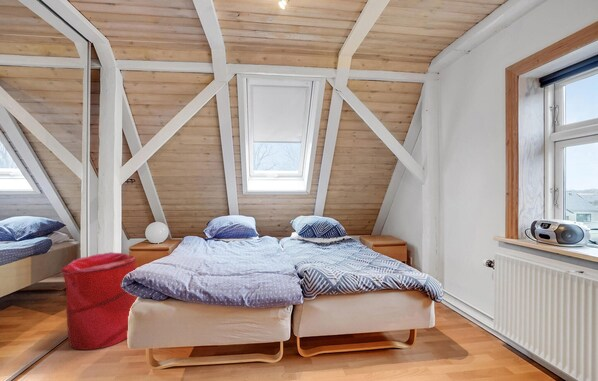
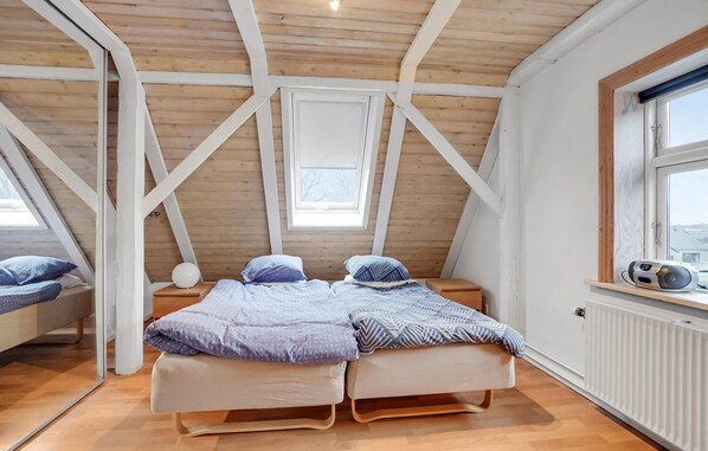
- laundry hamper [61,251,138,351]
